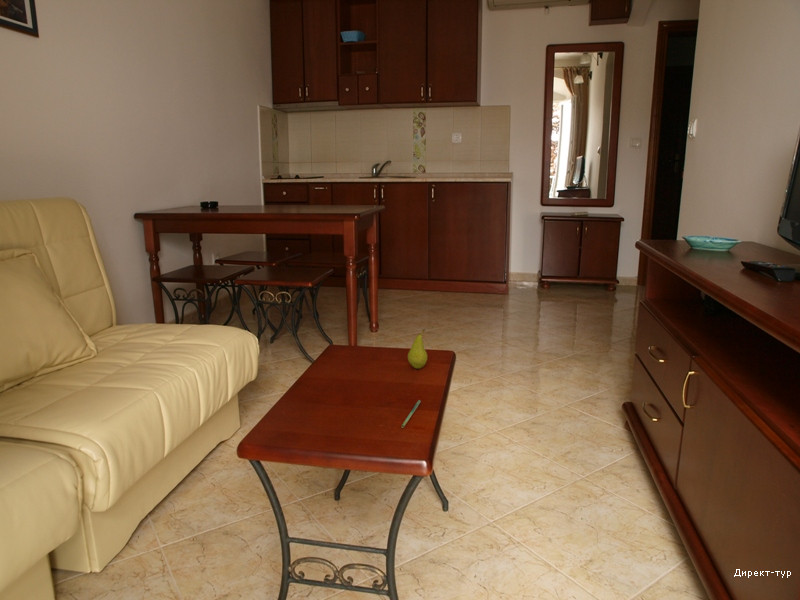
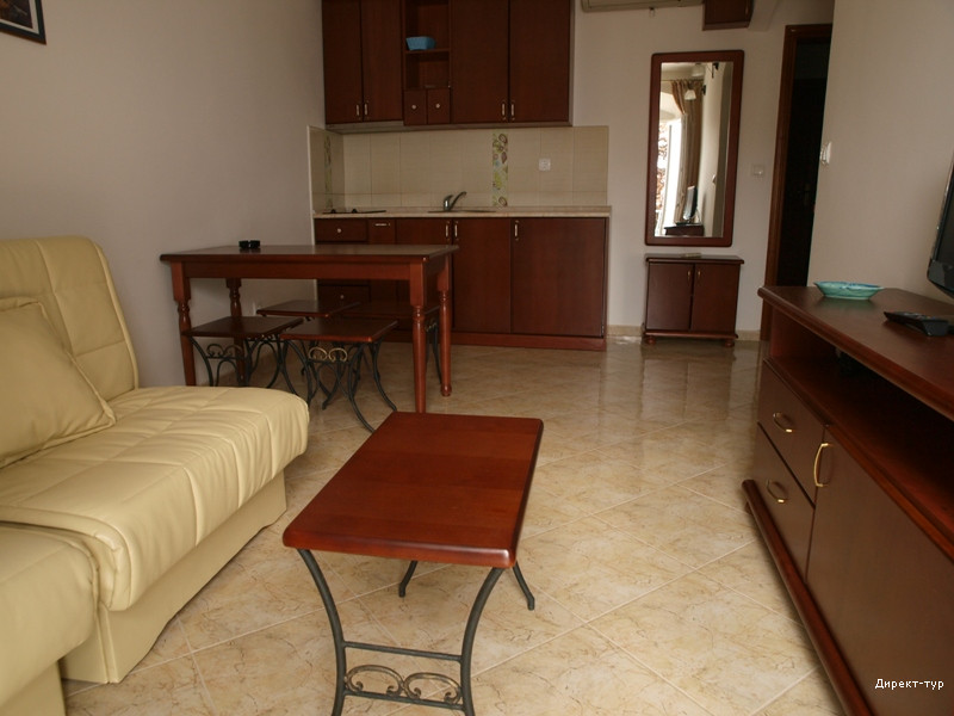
- fruit [407,328,428,370]
- pen [400,399,422,429]
